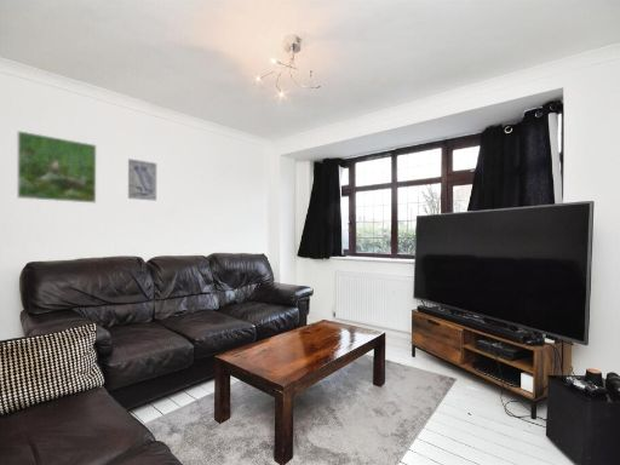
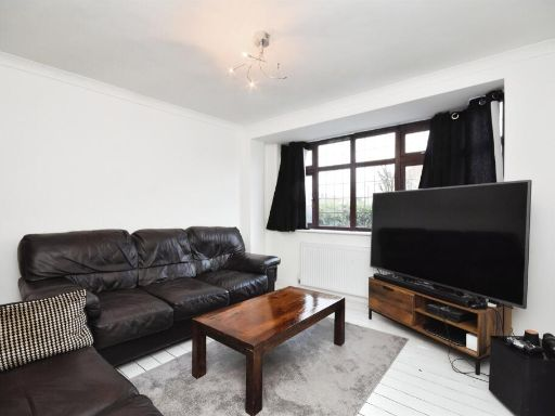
- wall art [127,157,157,202]
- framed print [16,130,97,205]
